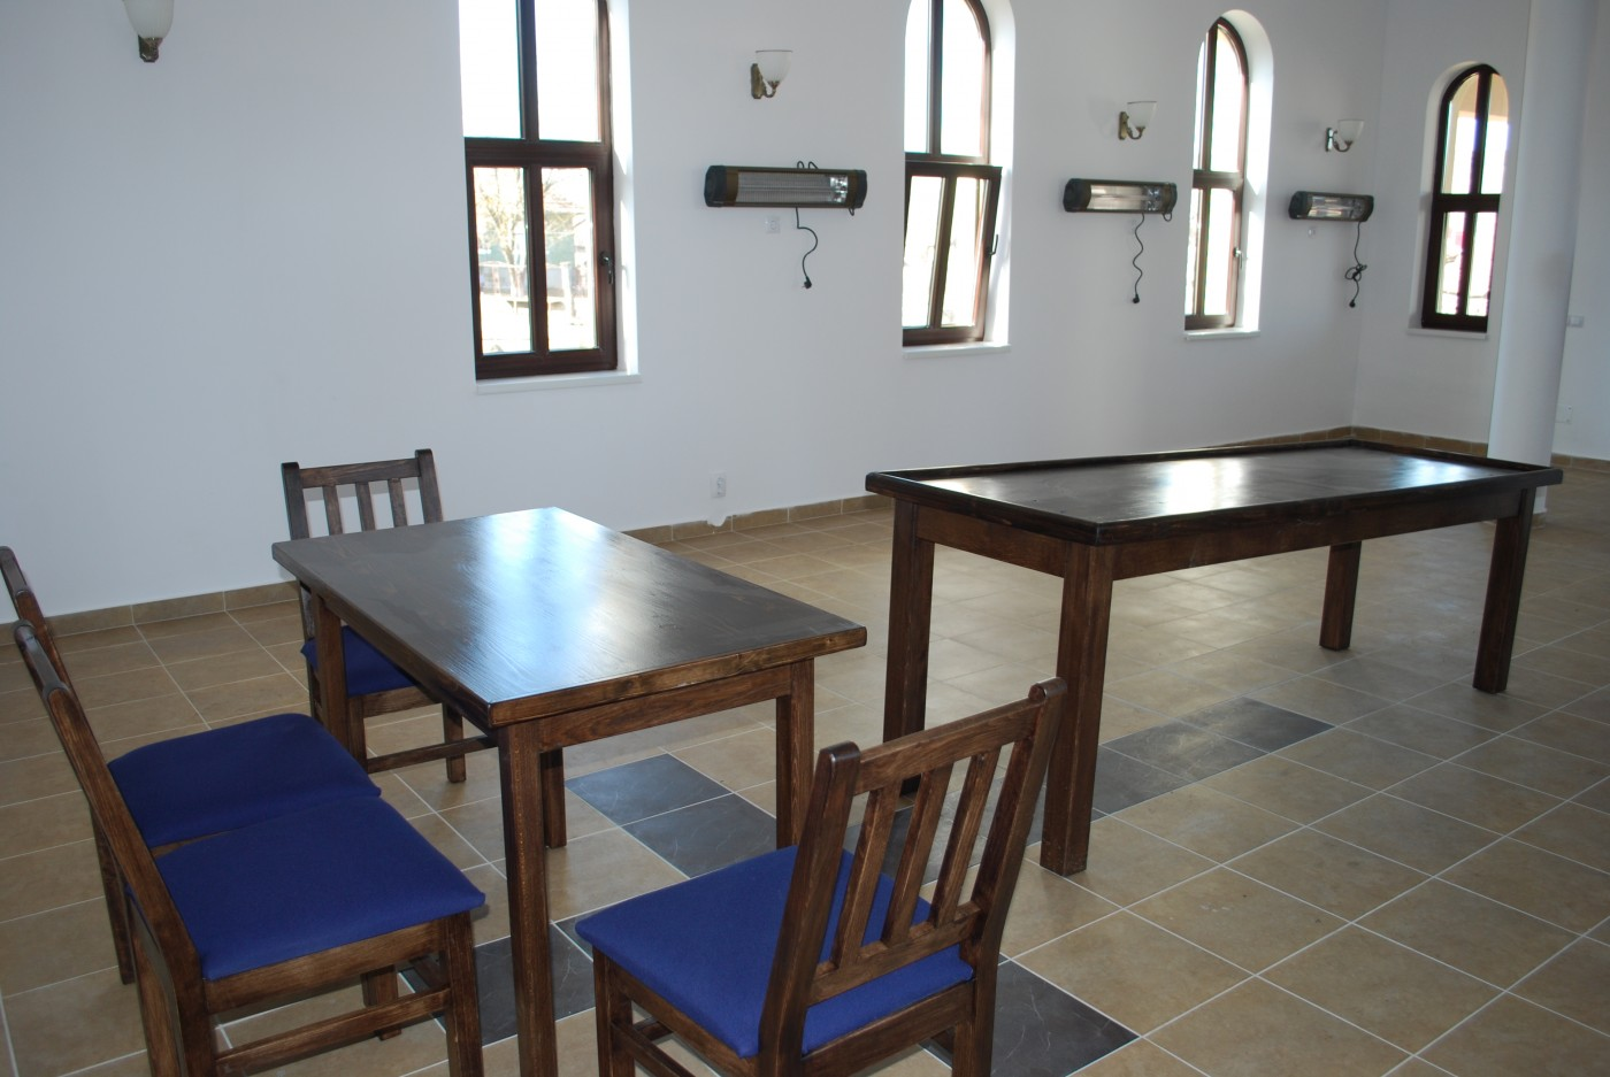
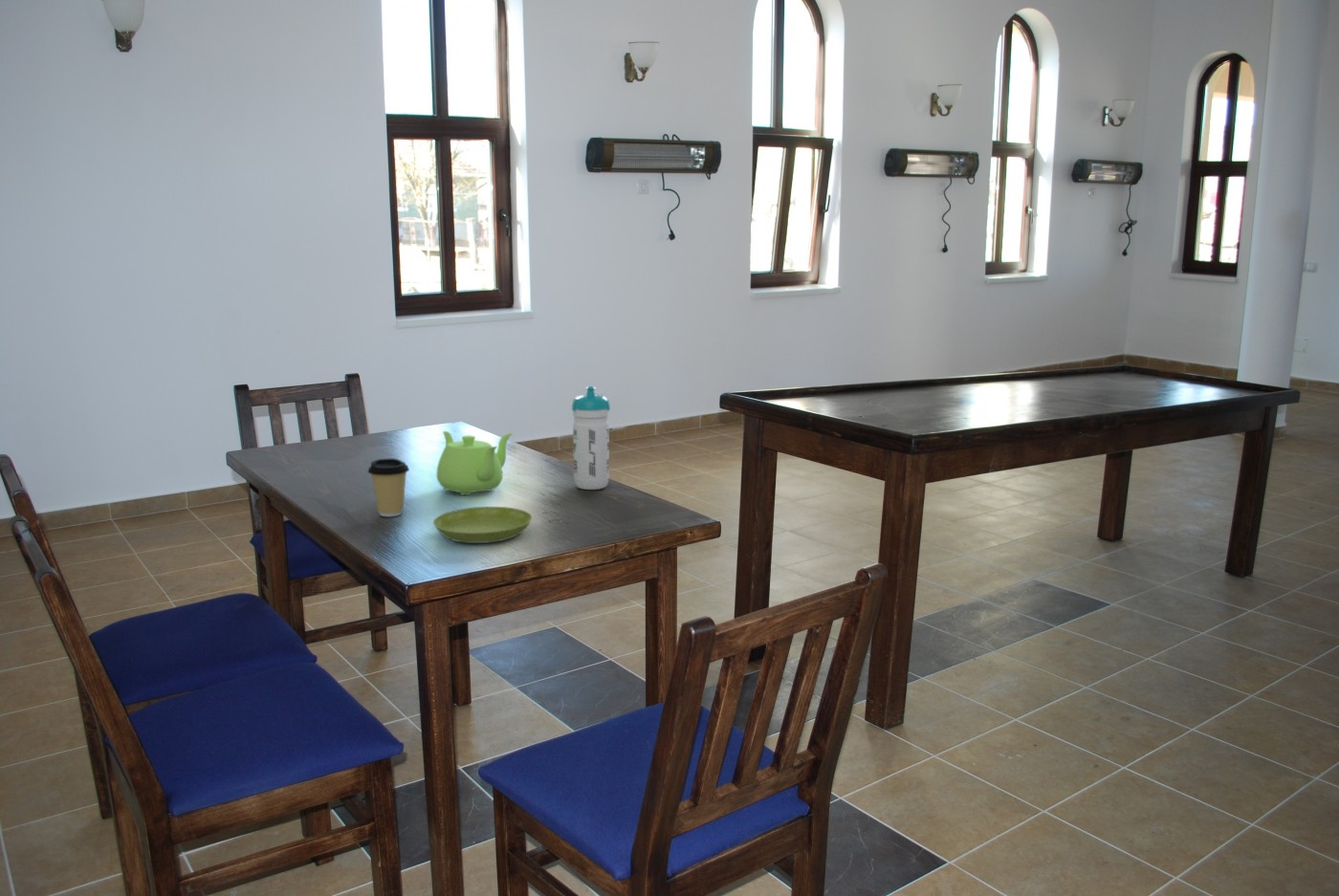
+ saucer [432,506,533,544]
+ coffee cup [367,457,410,517]
+ water bottle [571,385,611,491]
+ teapot [436,430,514,496]
